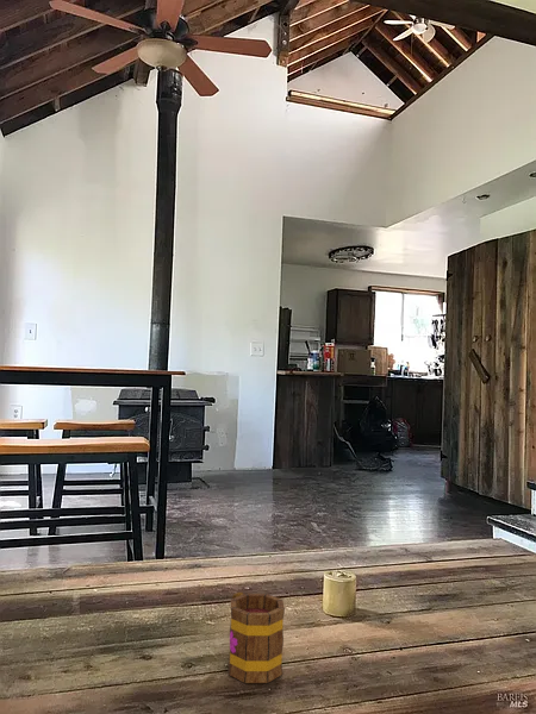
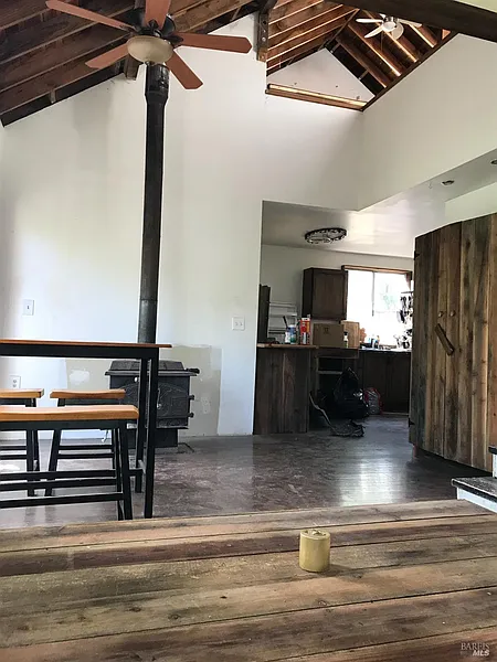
- mug [228,591,286,684]
